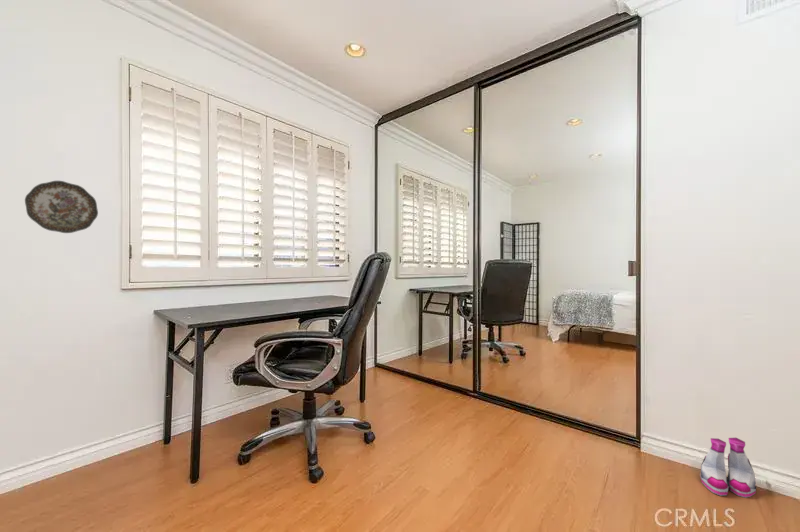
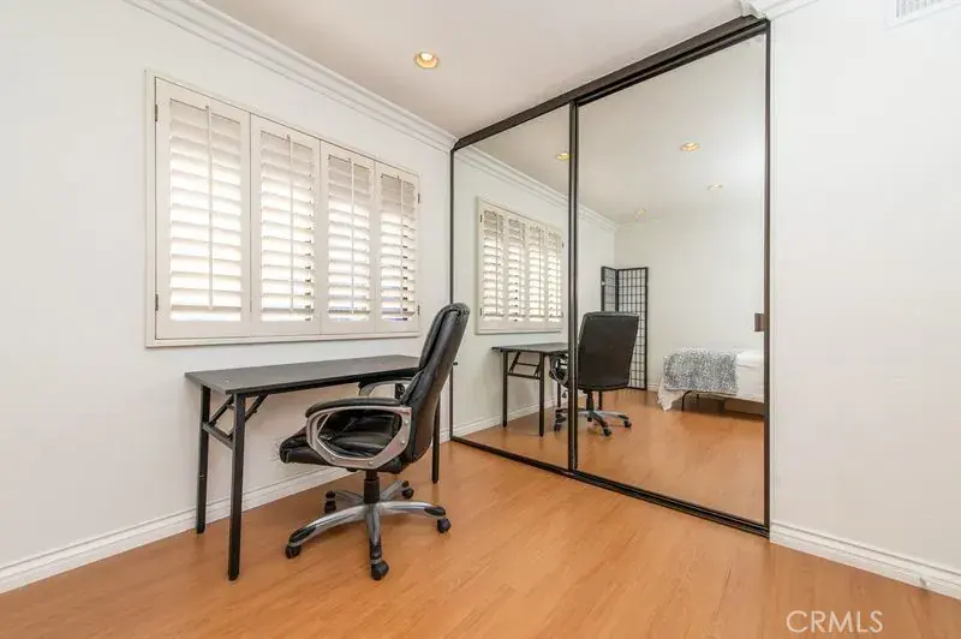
- boots [699,437,758,498]
- decorative plate [24,180,99,234]
